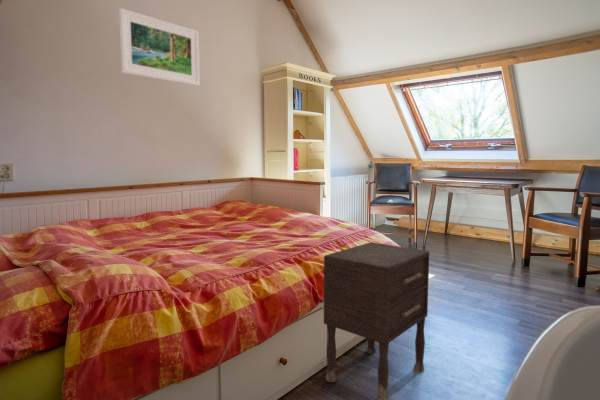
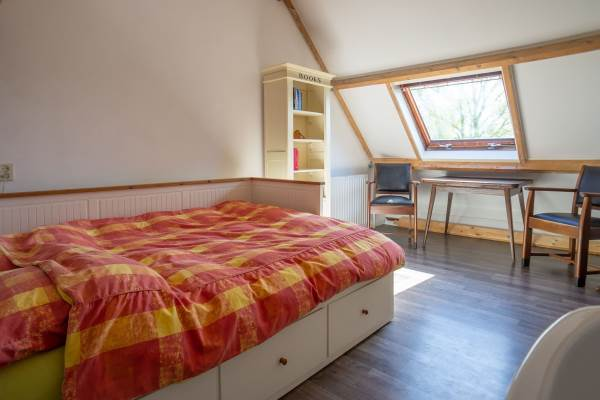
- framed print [118,7,201,87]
- nightstand [323,241,430,400]
